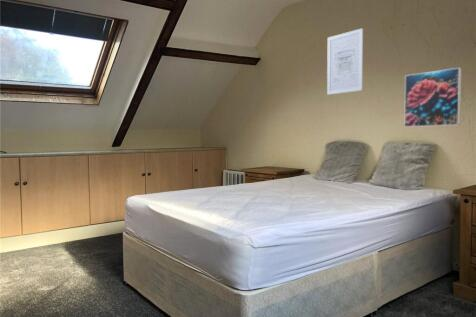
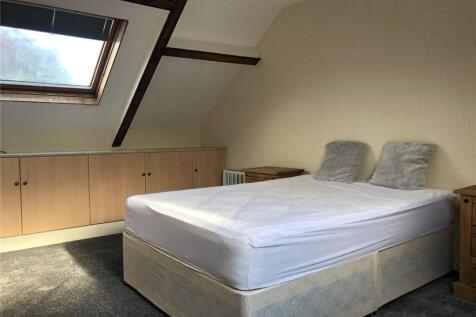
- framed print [403,67,462,128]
- wall art [326,27,364,96]
